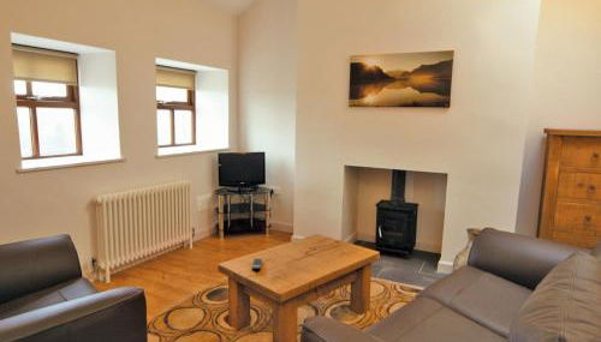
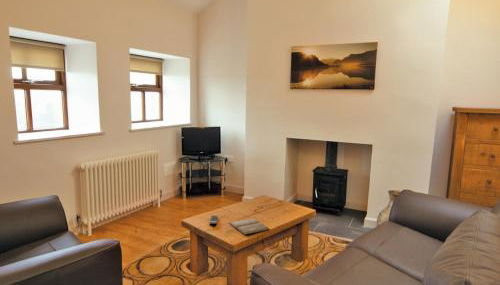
+ book [228,217,270,236]
